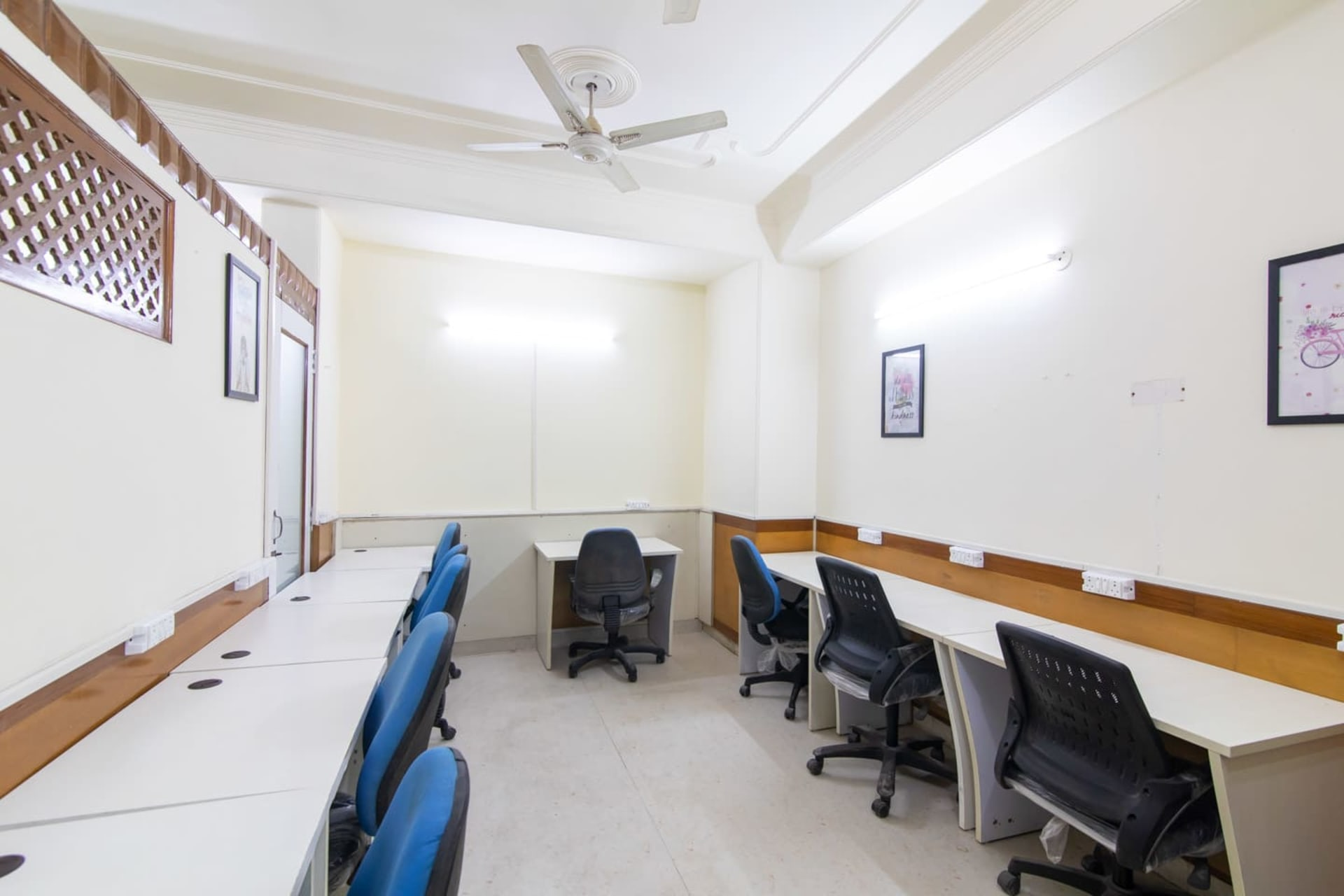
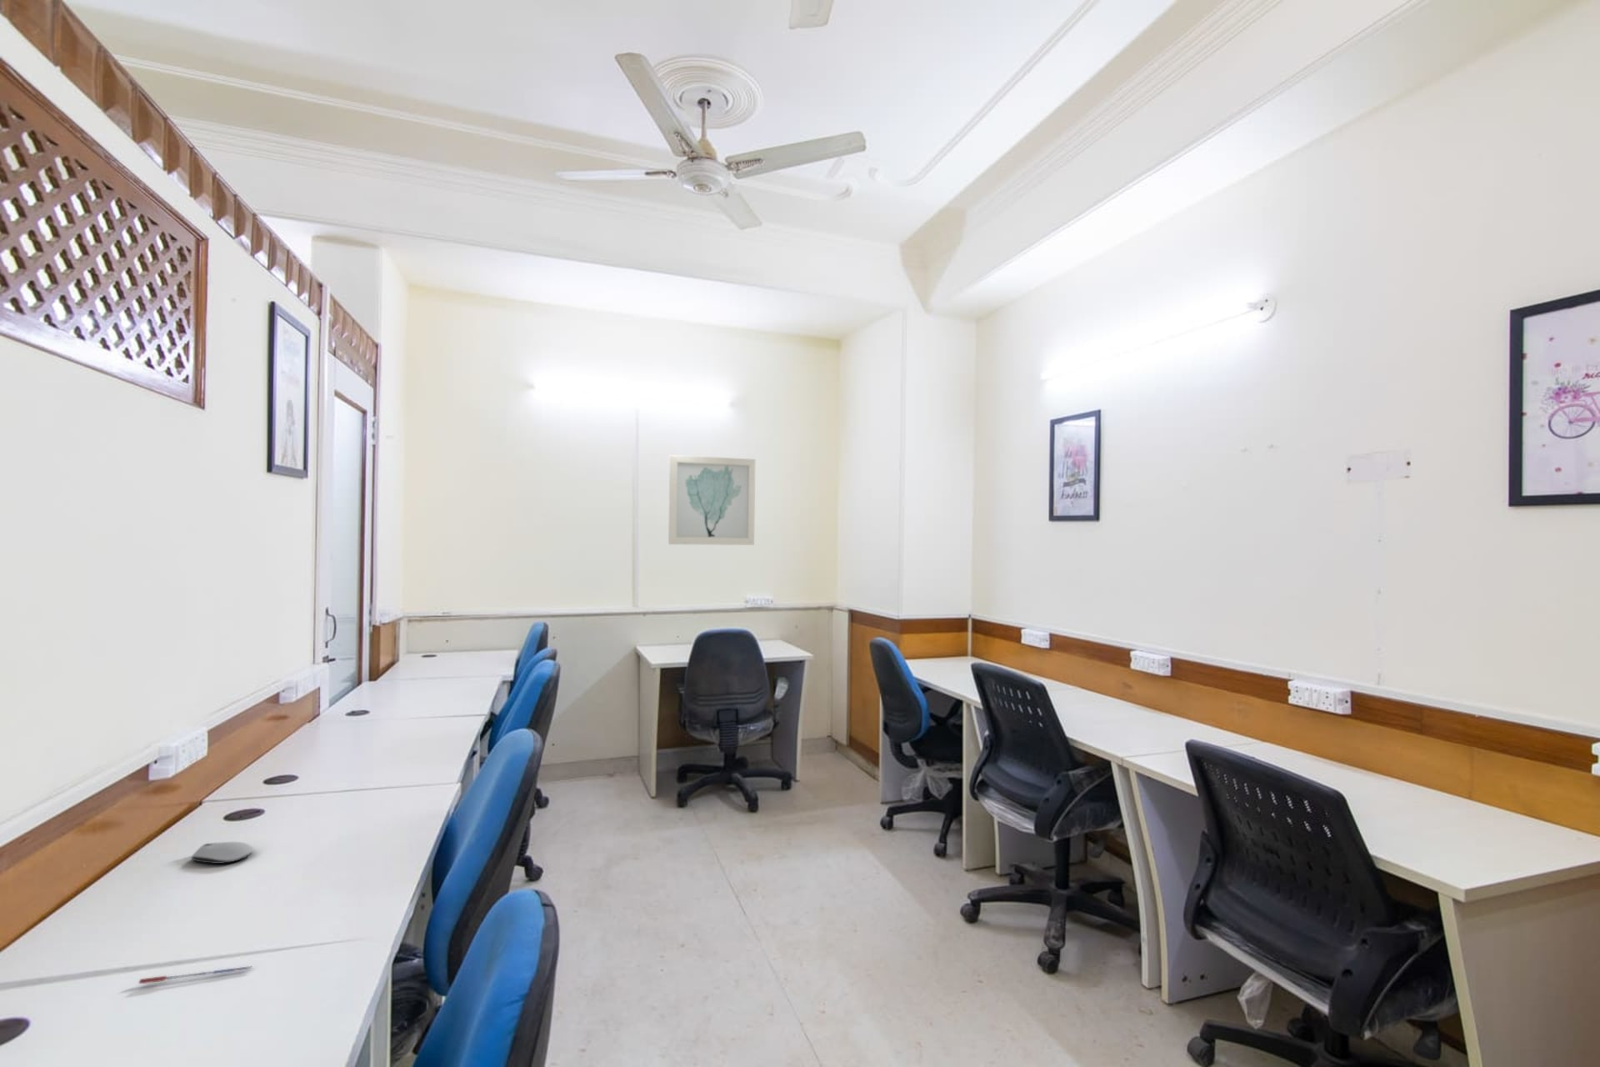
+ wall art [668,454,756,545]
+ pen [138,966,252,985]
+ computer mouse [190,841,256,865]
